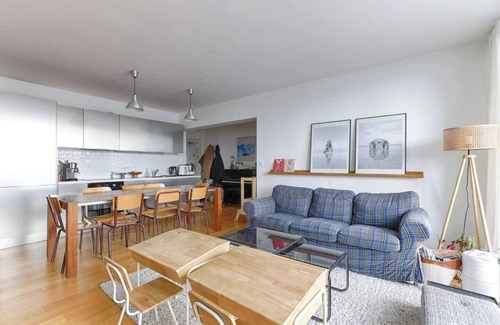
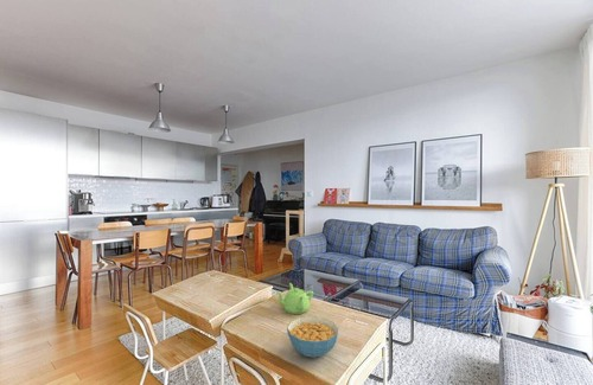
+ teapot [275,282,314,315]
+ cereal bowl [286,315,339,359]
